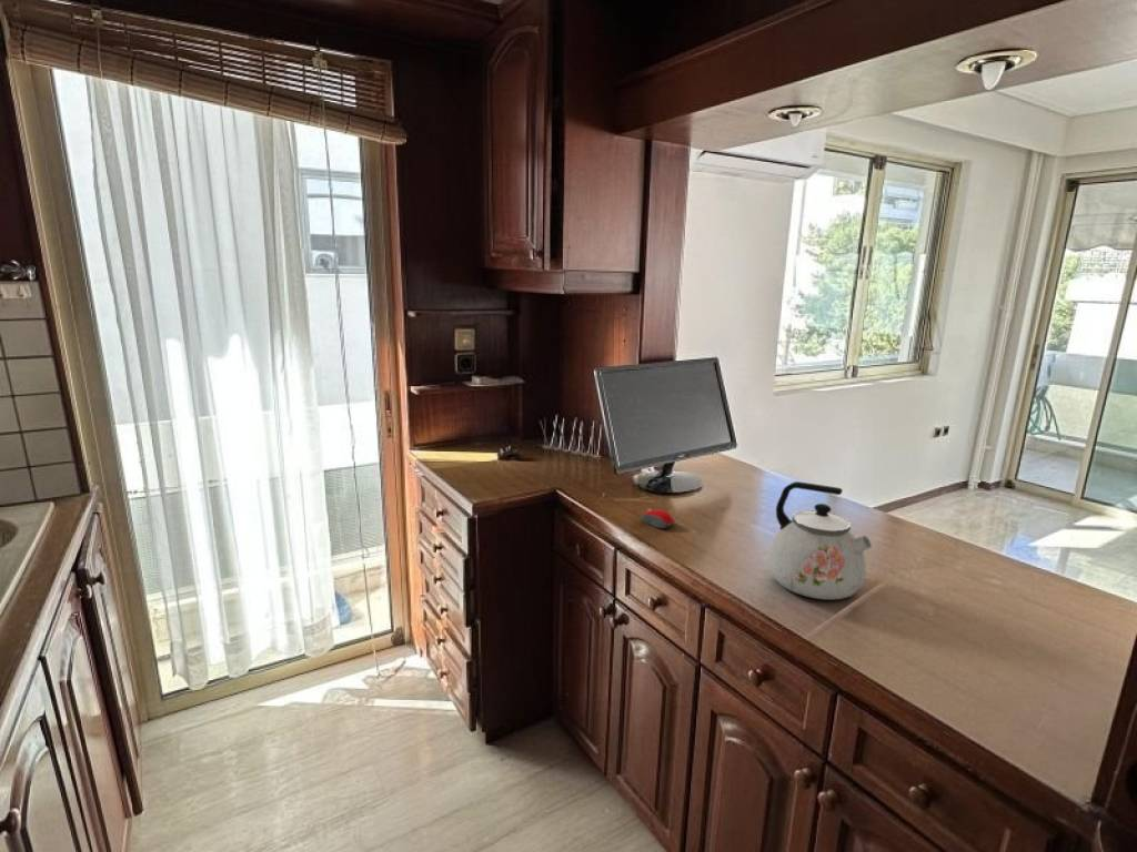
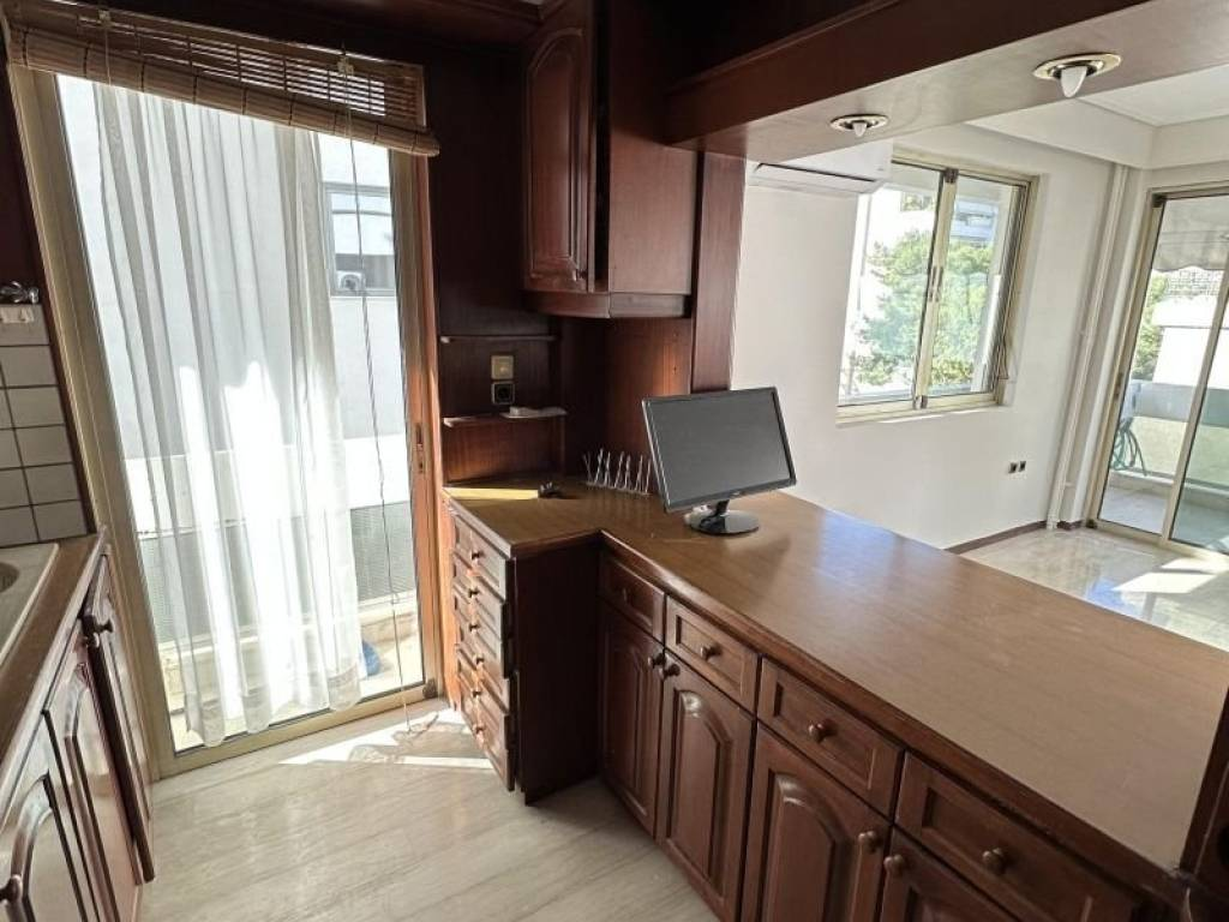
- computer mouse [641,508,676,529]
- kettle [767,480,873,600]
